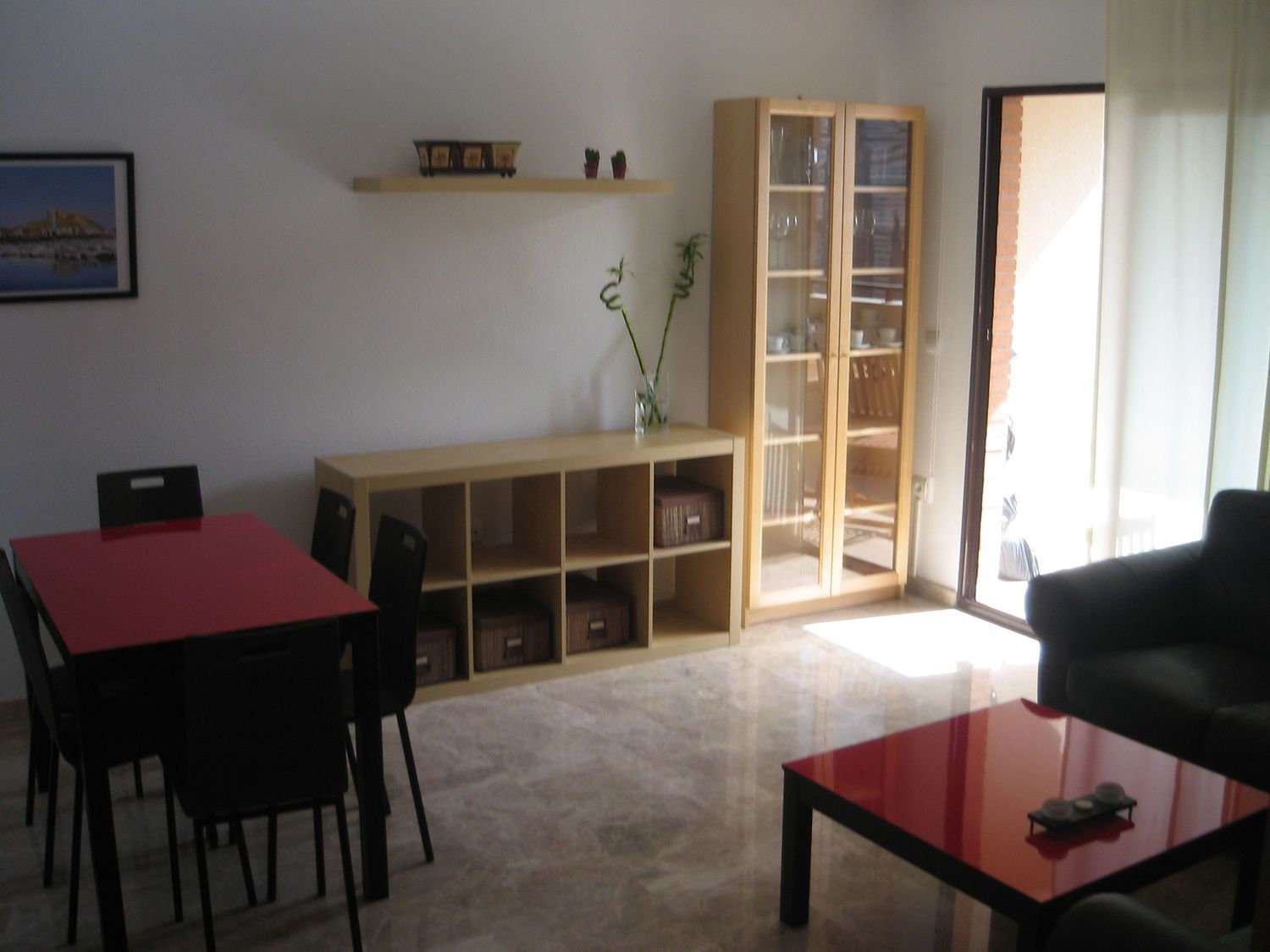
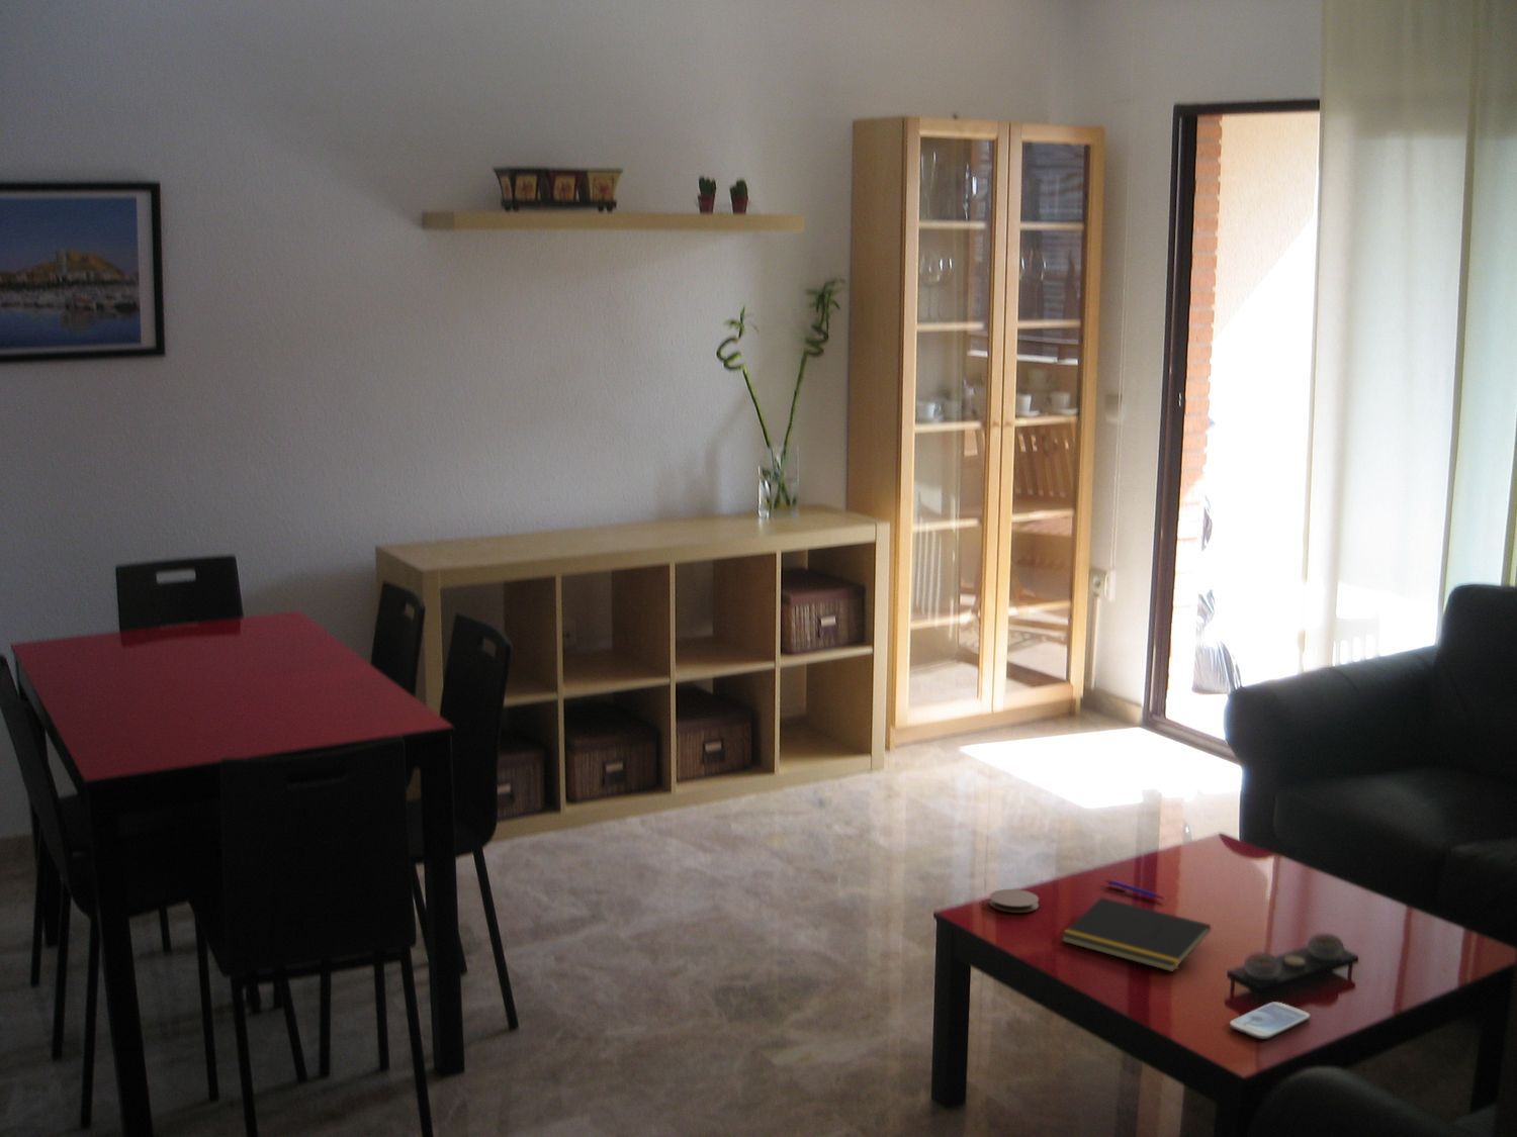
+ pen [1104,878,1167,901]
+ notepad [1060,897,1211,973]
+ smartphone [1229,1001,1310,1040]
+ coaster [988,889,1039,914]
